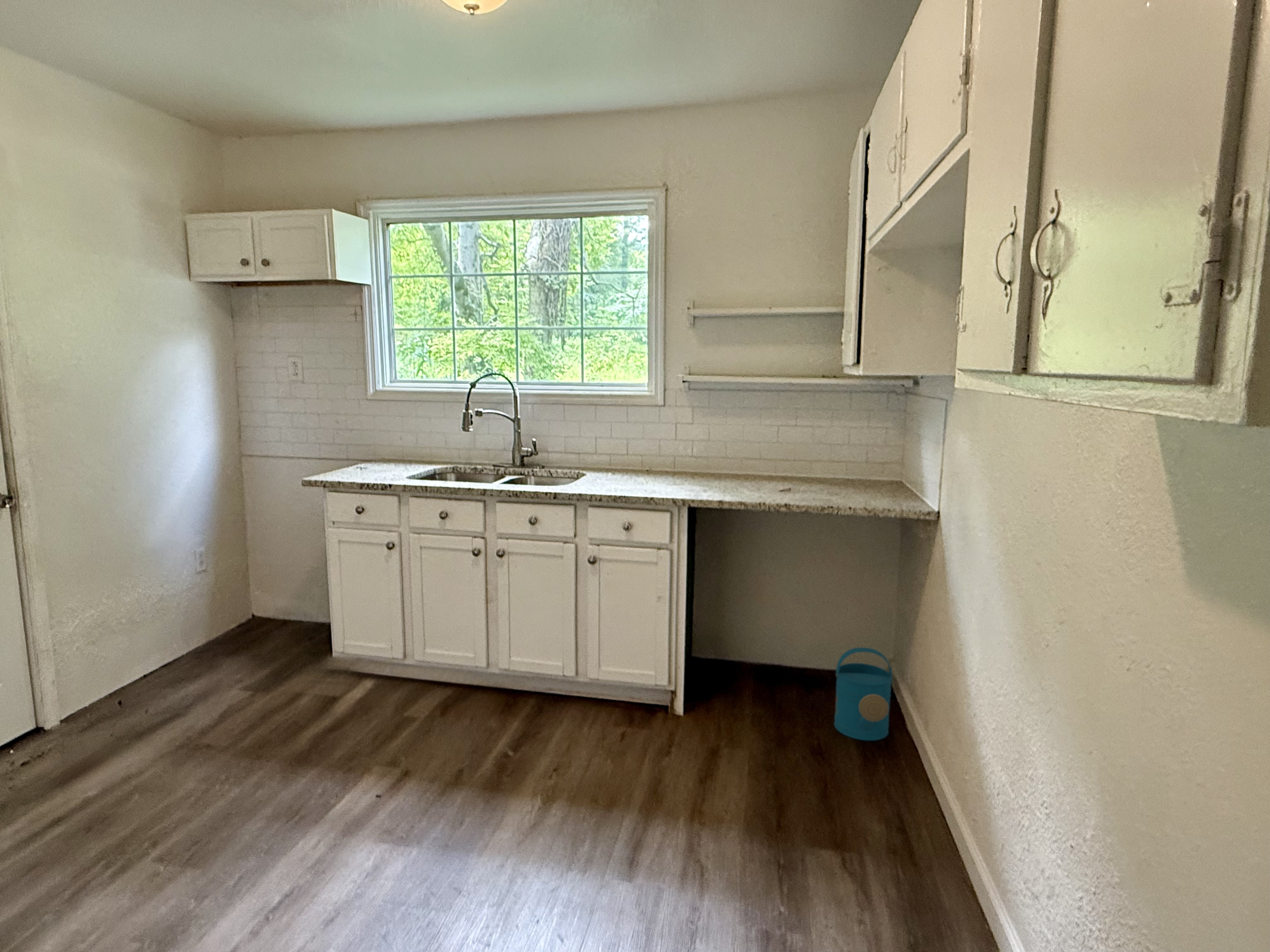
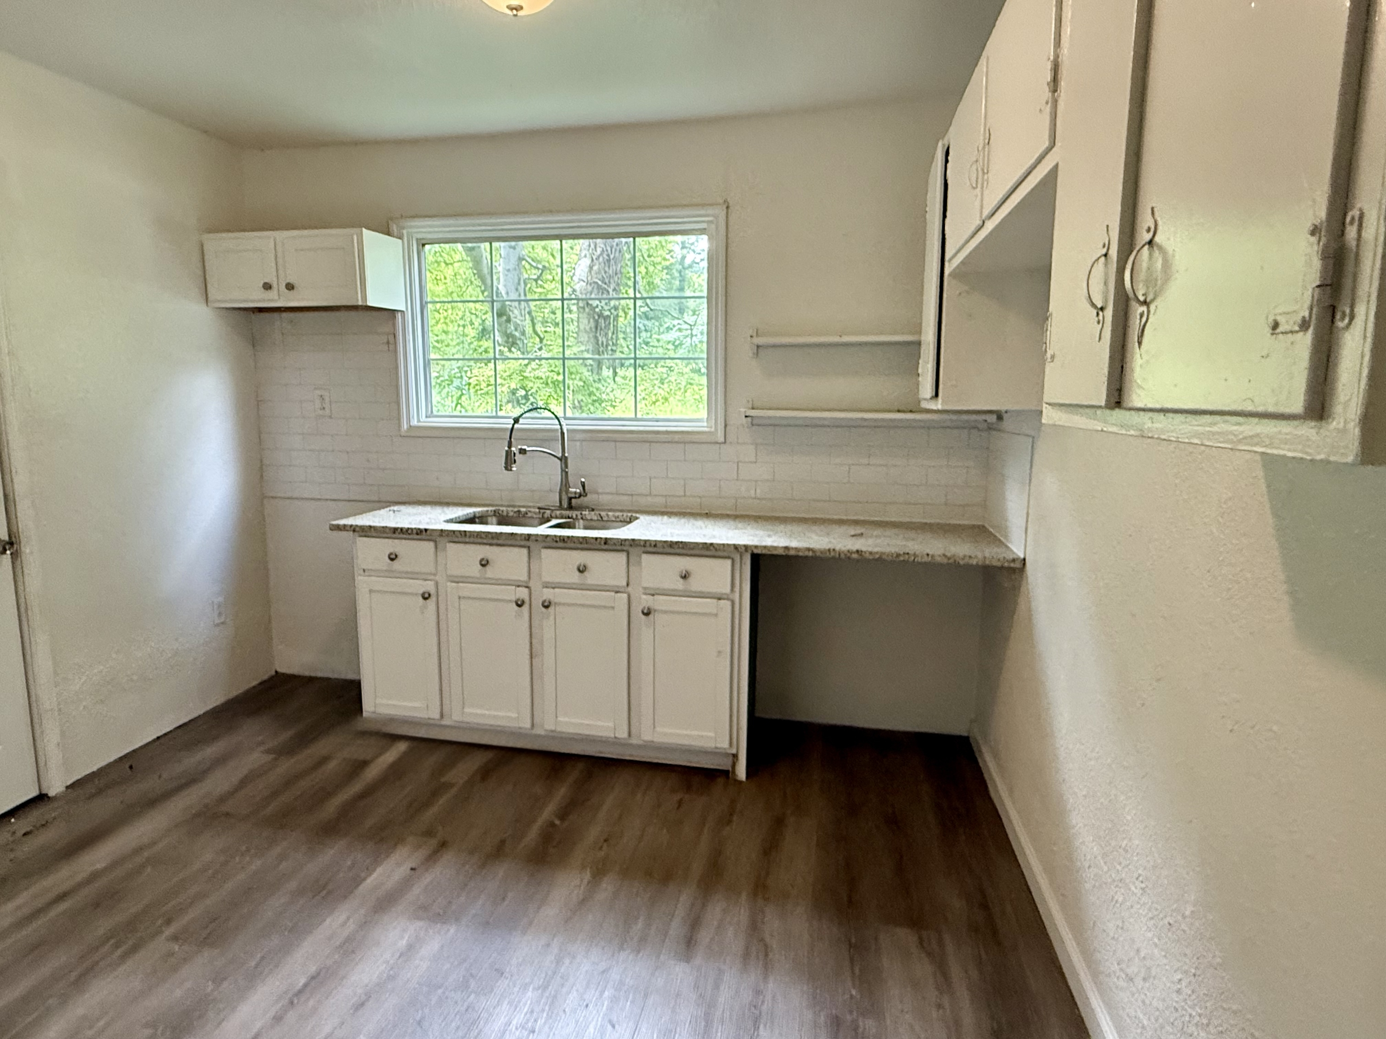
- watering can [834,647,893,741]
